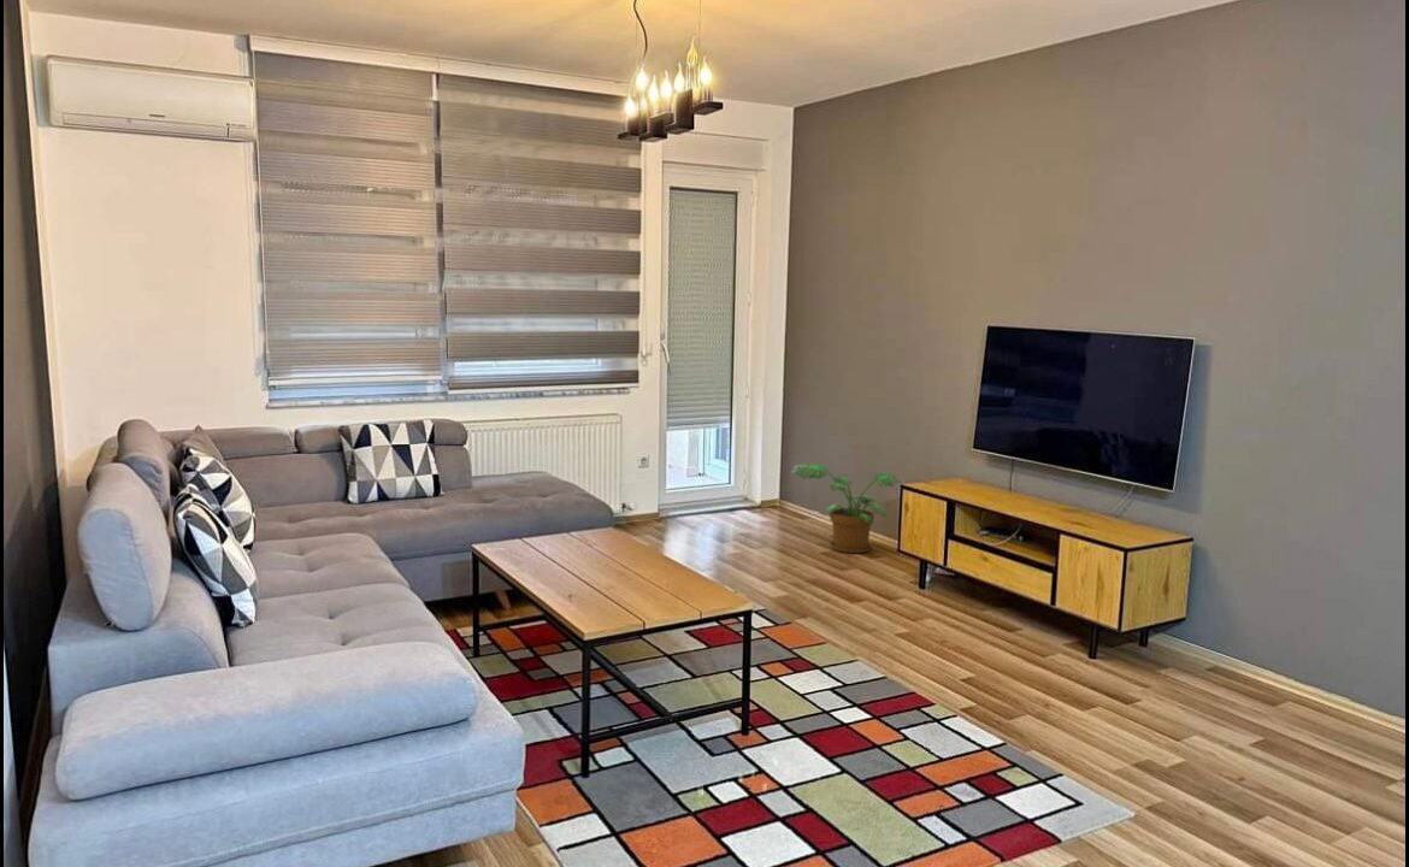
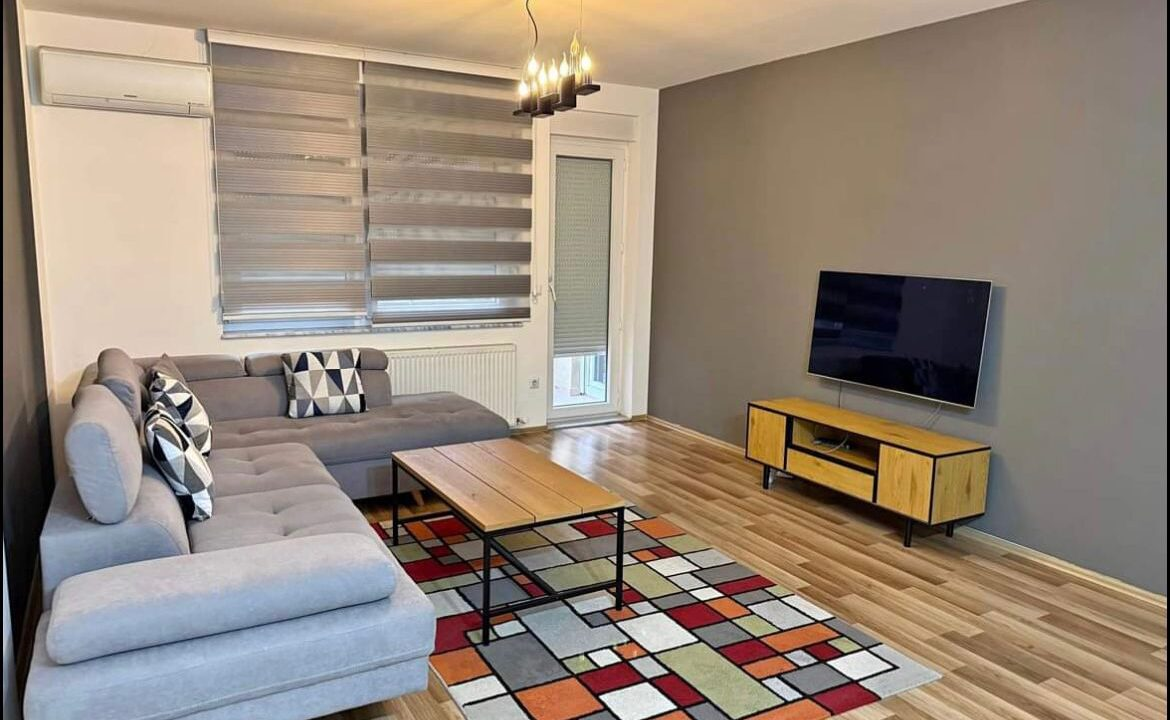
- potted plant [790,461,901,554]
